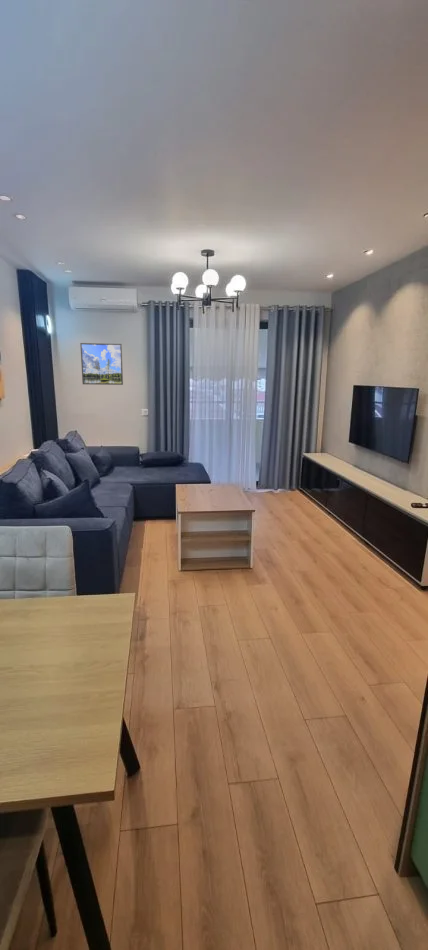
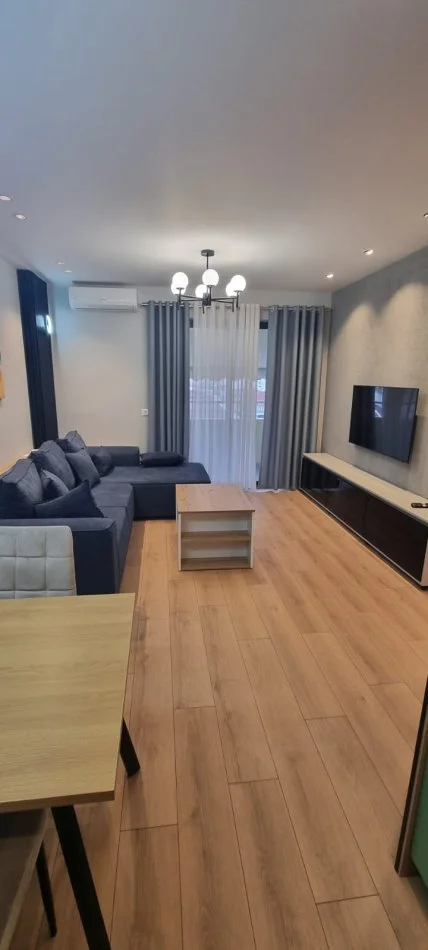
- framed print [79,342,124,386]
